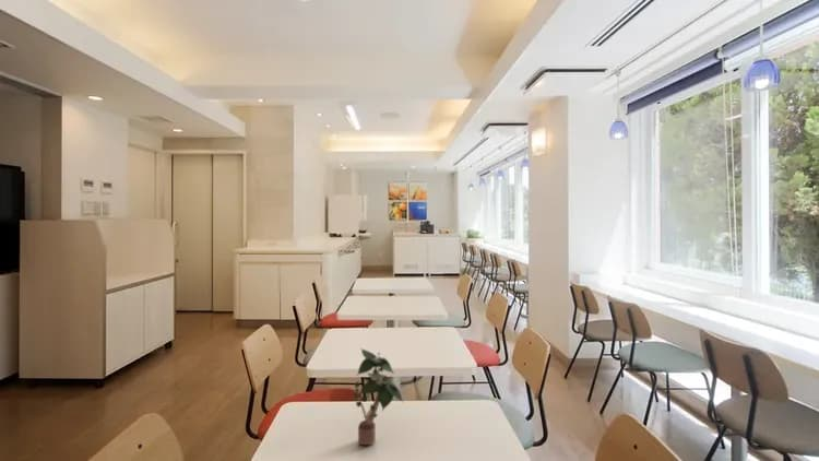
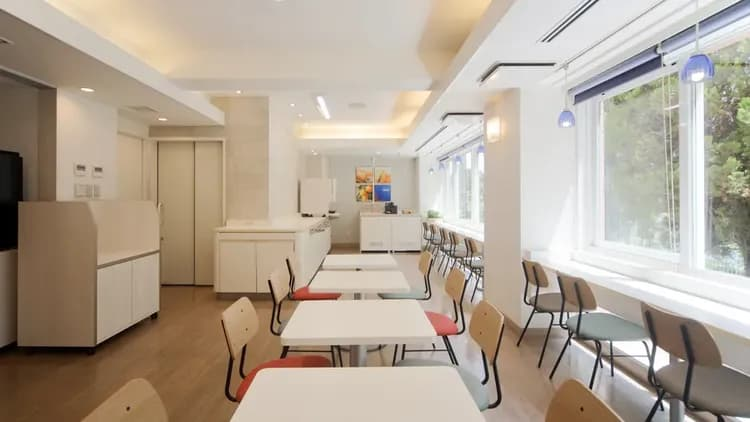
- potted plant [353,347,404,446]
